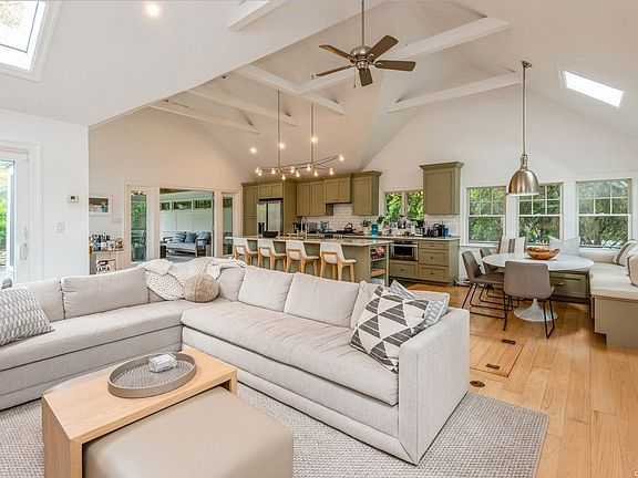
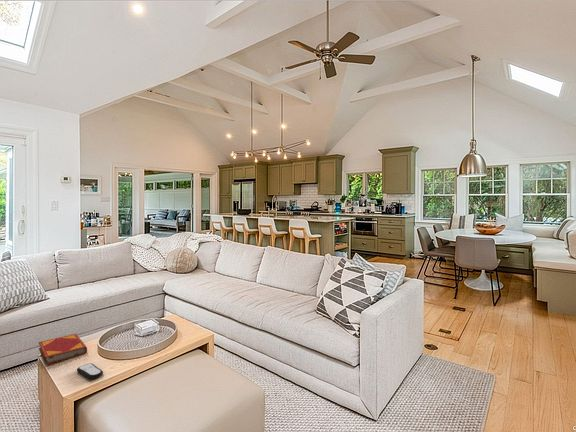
+ hardback book [38,333,88,365]
+ remote control [76,362,104,380]
